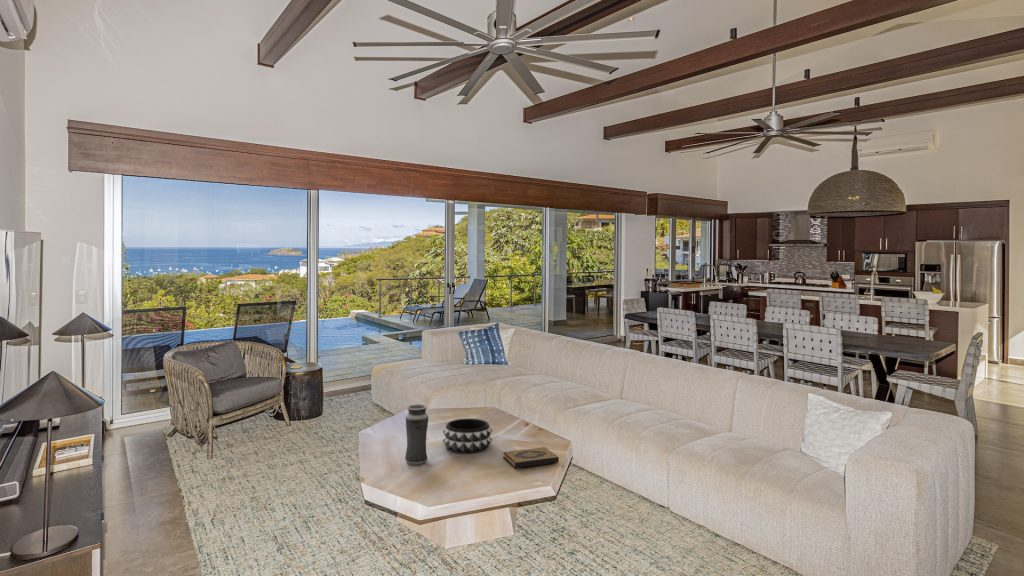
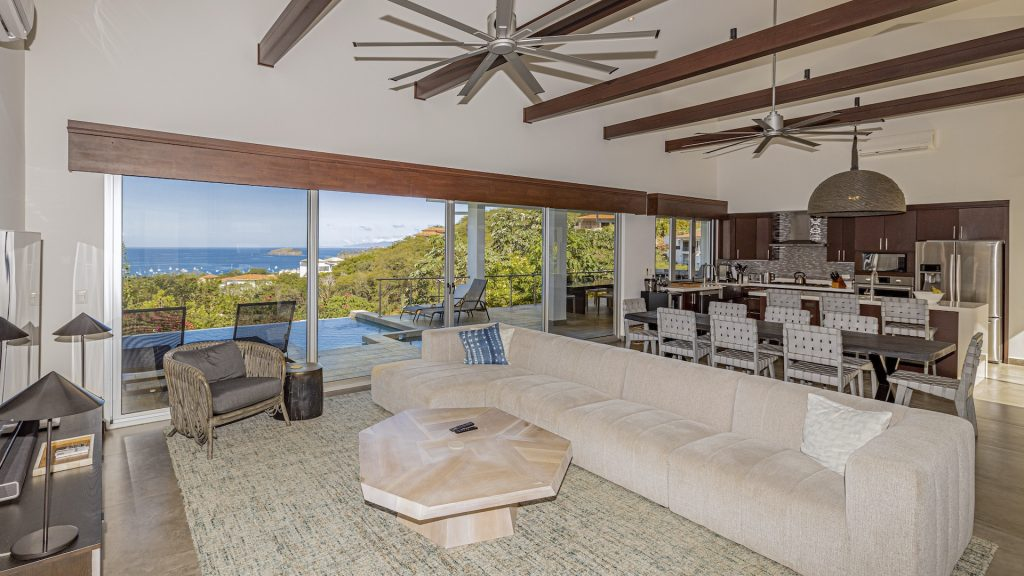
- vase [404,403,429,466]
- hardback book [502,446,560,469]
- decorative bowl [442,418,493,455]
